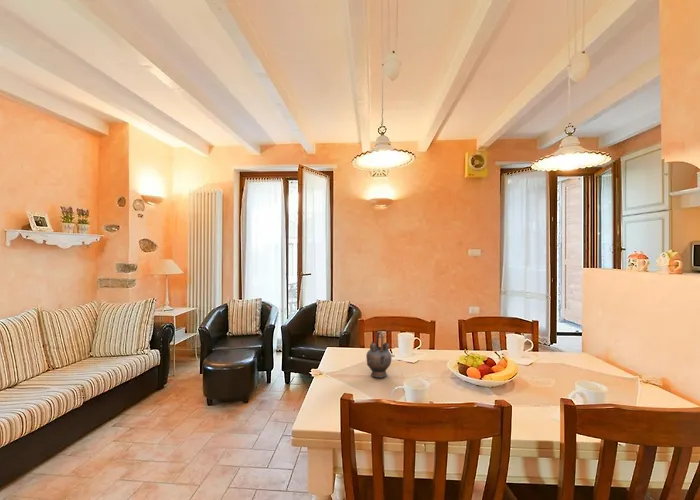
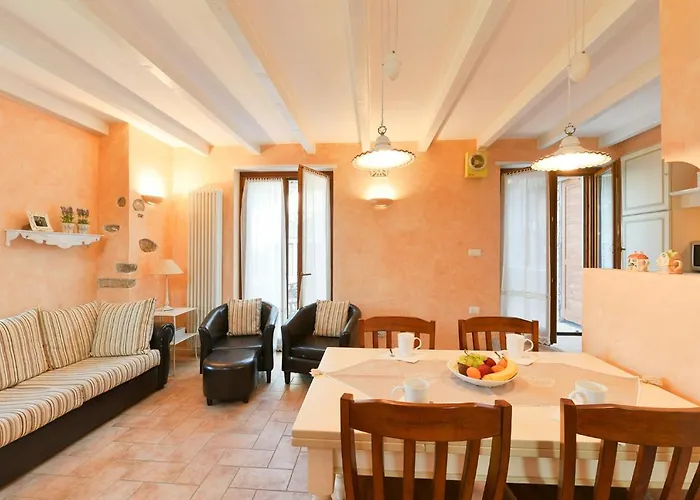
- teapot [365,330,393,379]
